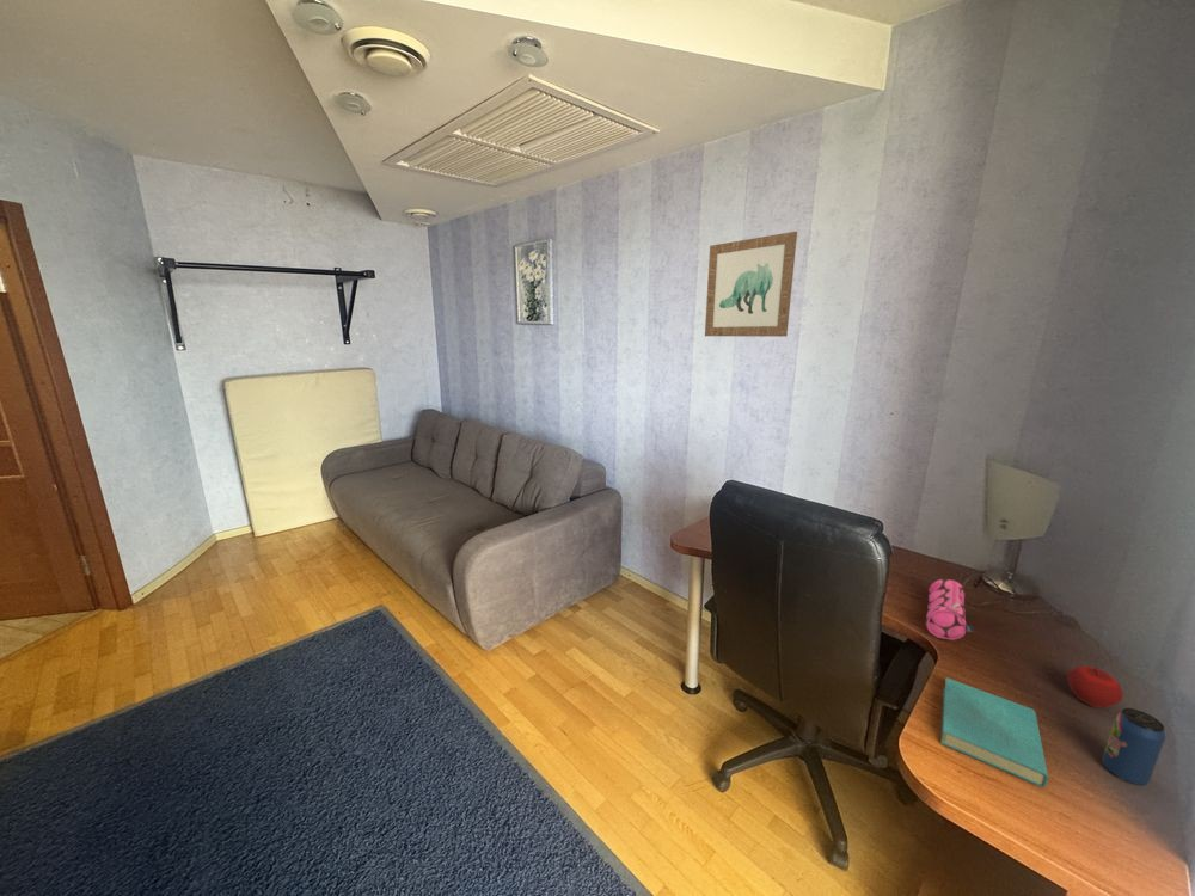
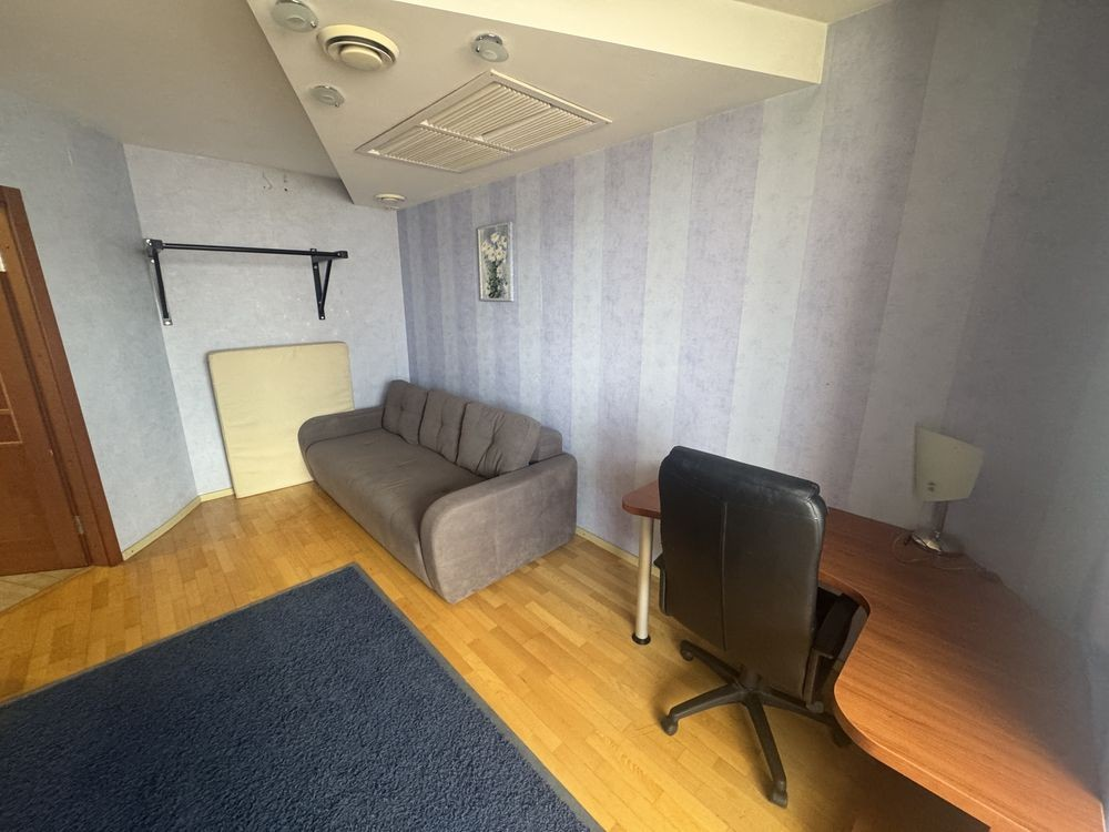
- pencil case [925,578,975,642]
- book [939,676,1049,788]
- wall art [704,231,798,338]
- apple [1066,664,1124,710]
- beverage can [1101,707,1166,786]
